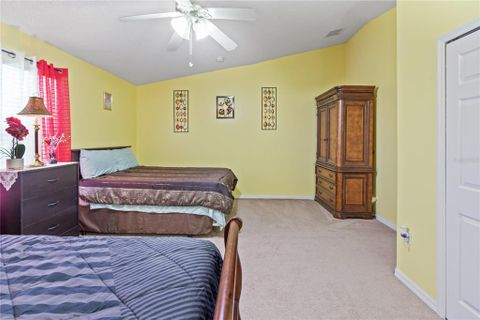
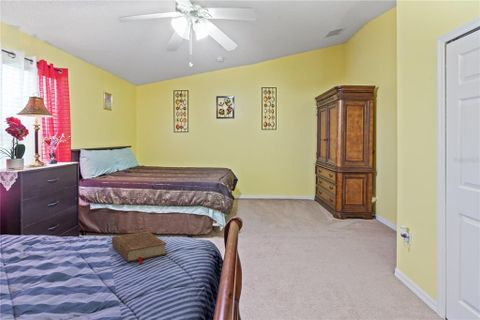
+ book [111,230,168,265]
